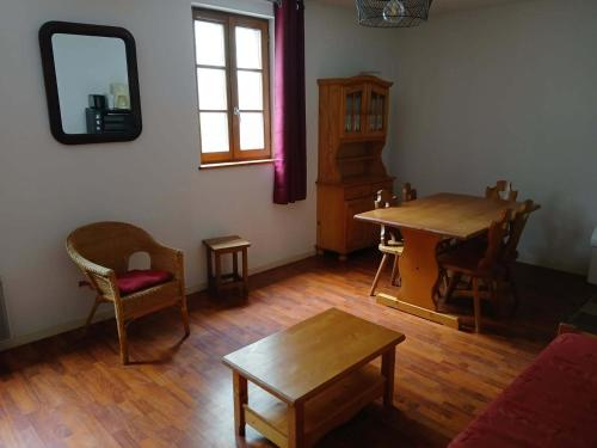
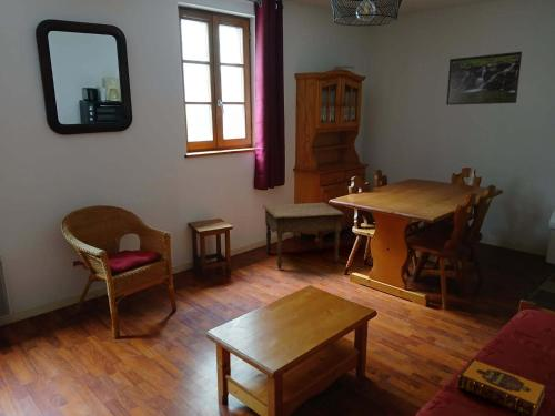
+ hardback book [455,358,548,416]
+ side table [262,202,345,270]
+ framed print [445,51,523,106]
